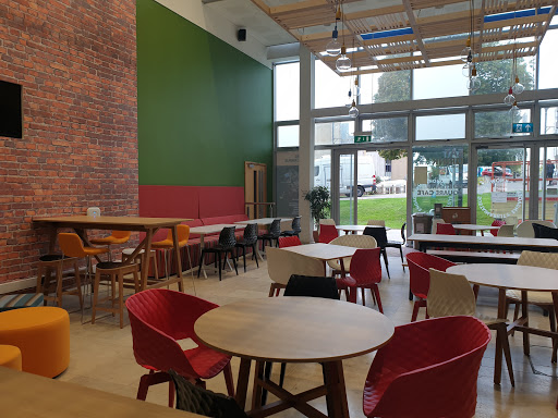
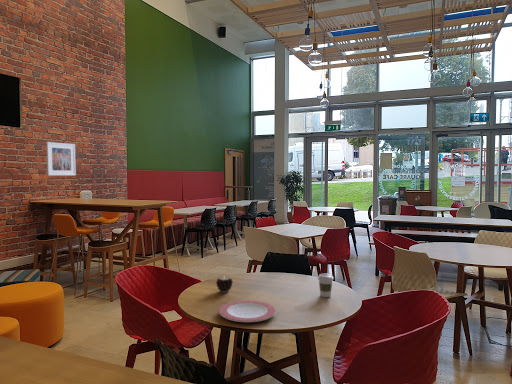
+ plate [218,299,277,323]
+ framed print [45,141,77,177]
+ candle [215,276,234,294]
+ coffee cup [317,273,335,298]
